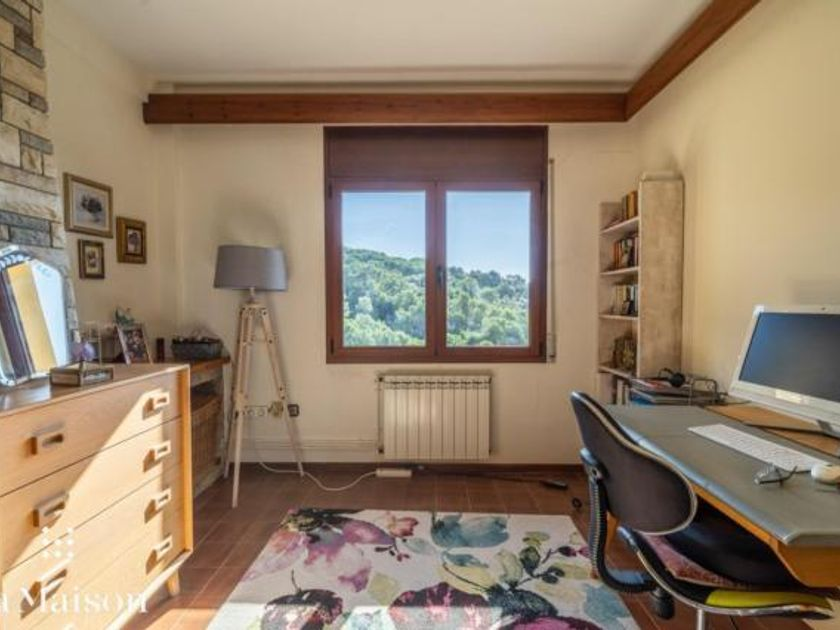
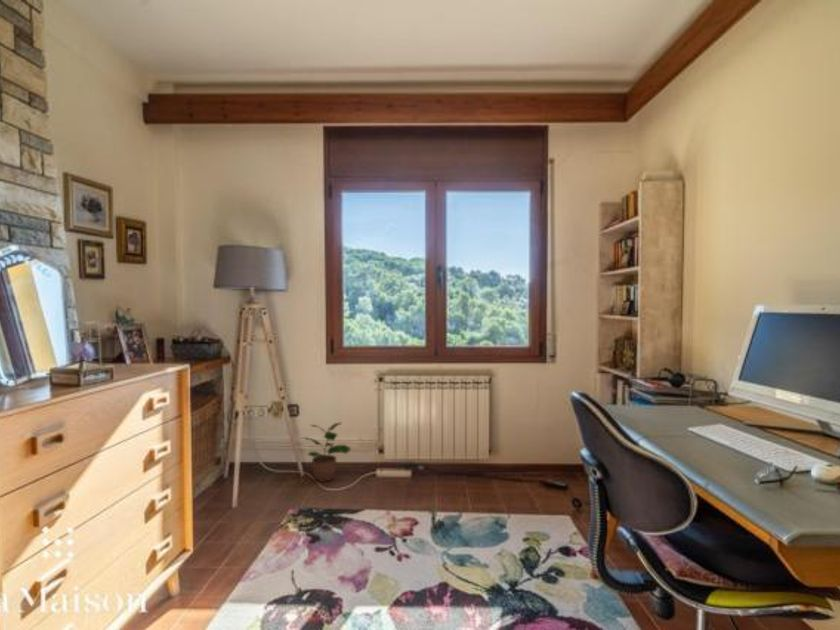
+ potted plant [302,422,352,483]
